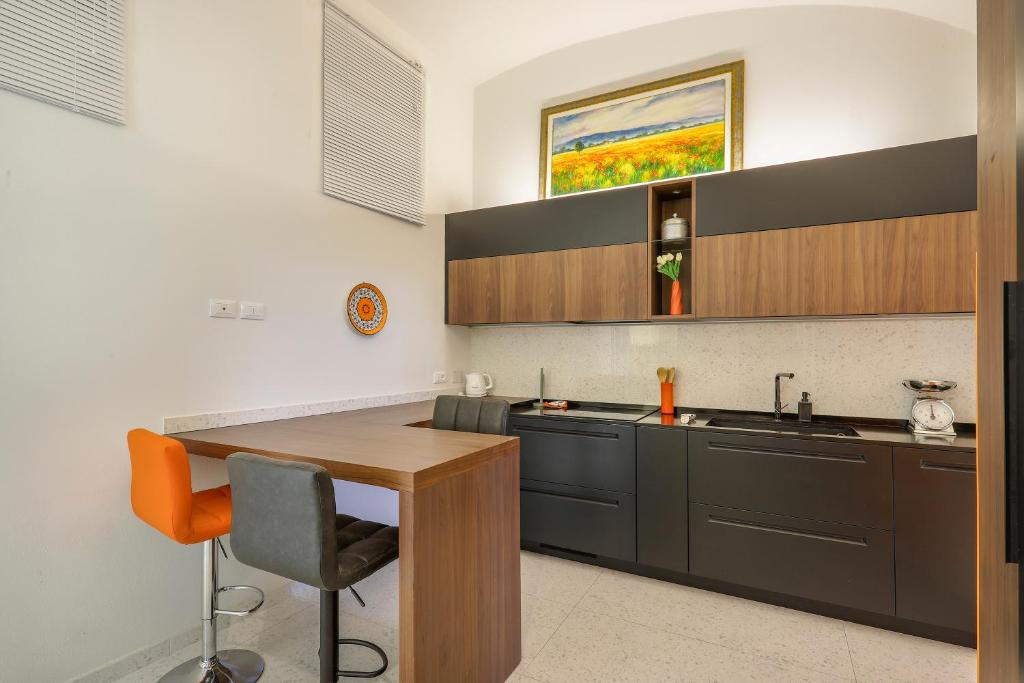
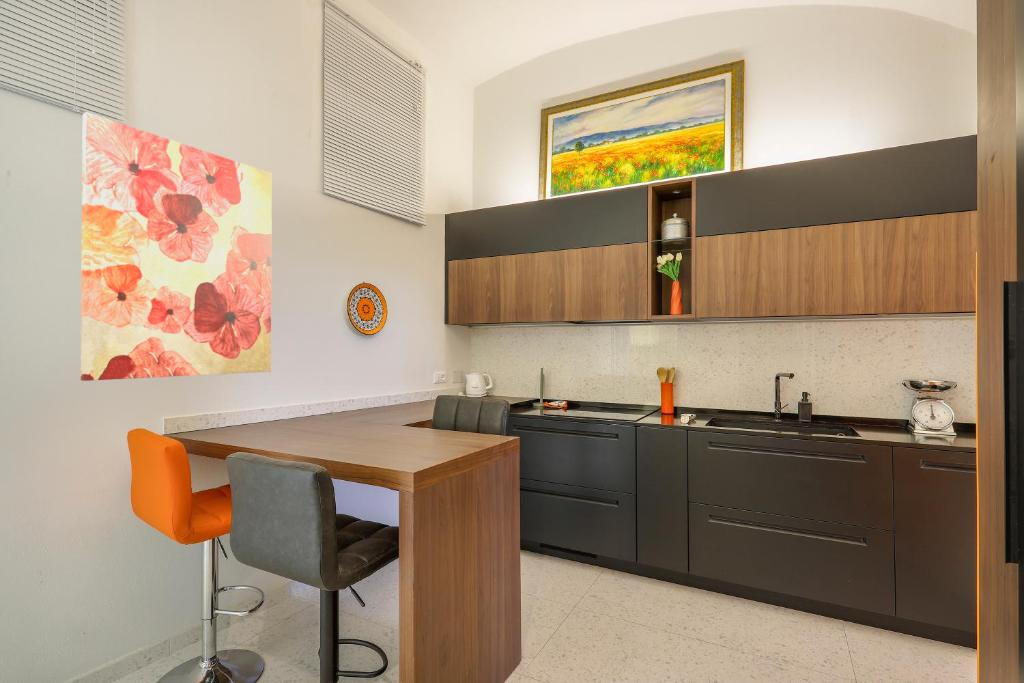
+ wall art [80,111,273,382]
